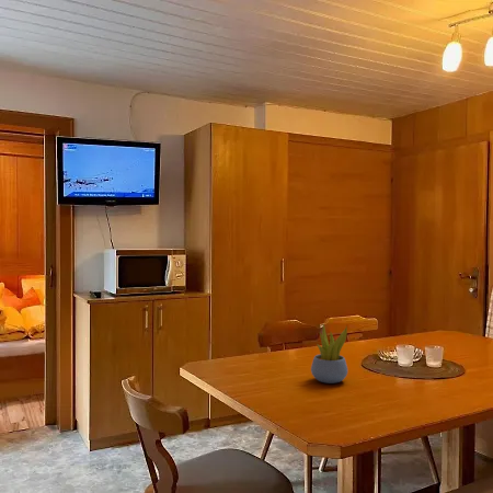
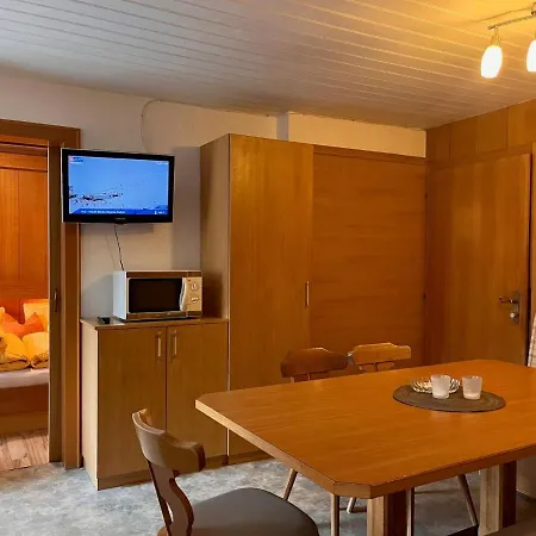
- succulent plant [310,323,348,385]
